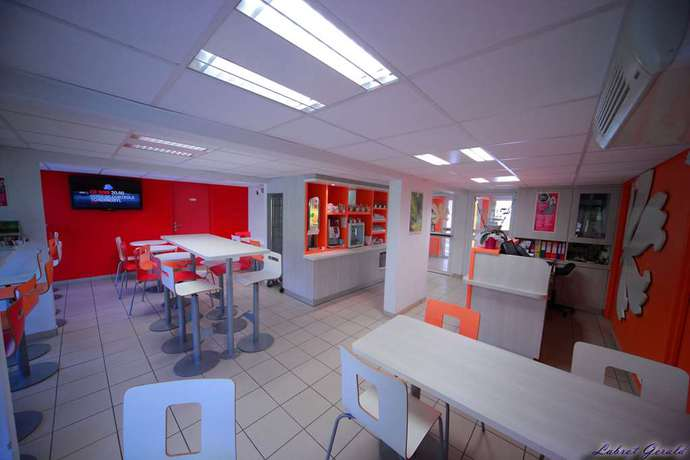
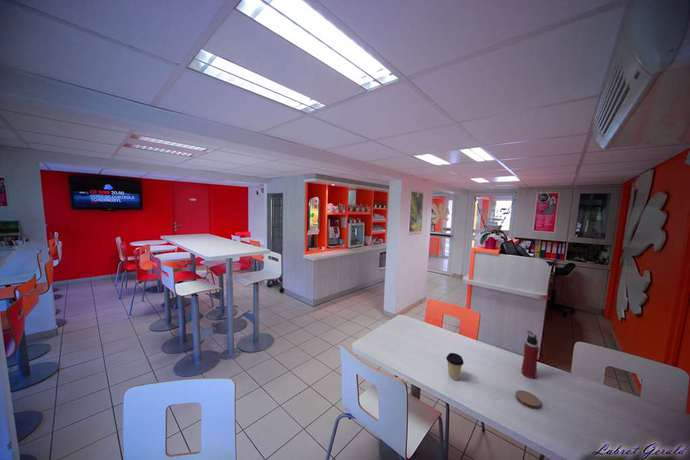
+ water bottle [521,330,540,379]
+ coffee cup [445,352,465,381]
+ coaster [514,389,541,410]
